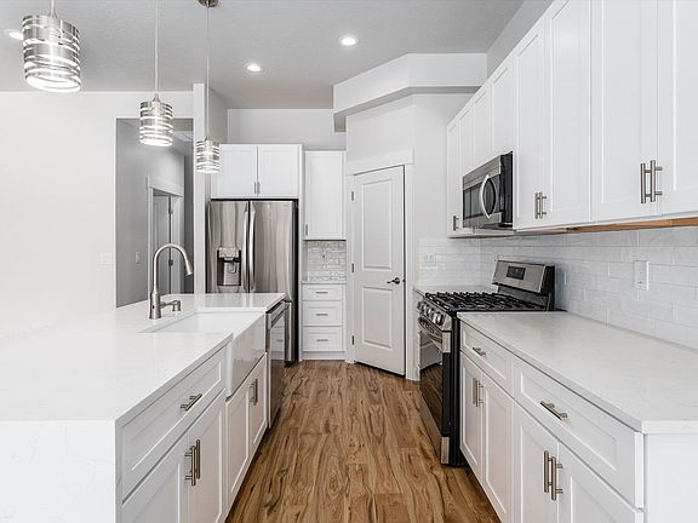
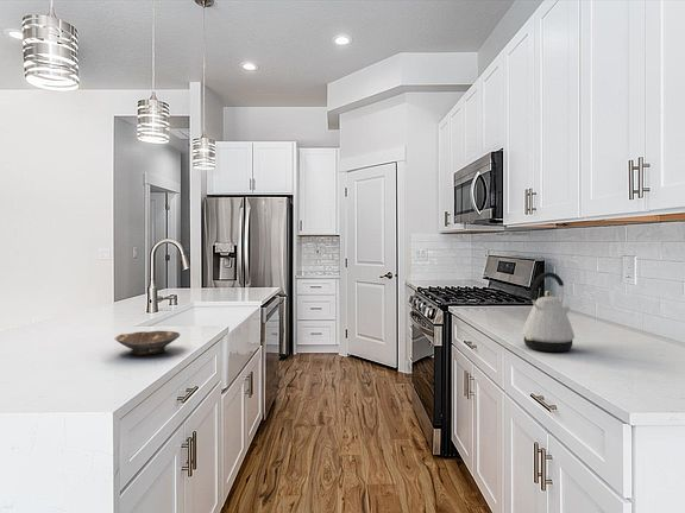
+ bowl [114,330,181,356]
+ kettle [521,271,576,353]
